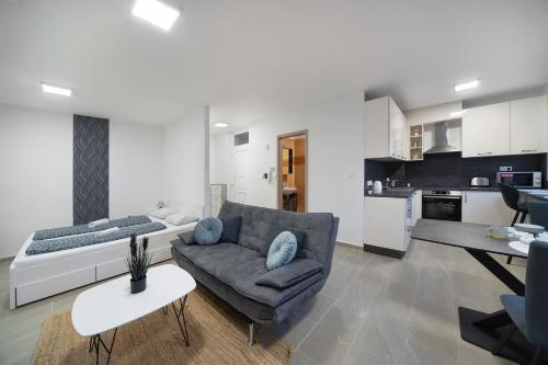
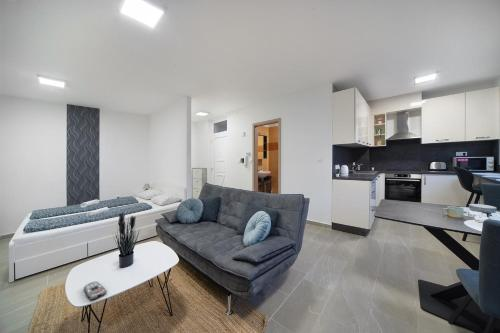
+ remote control [83,280,108,301]
